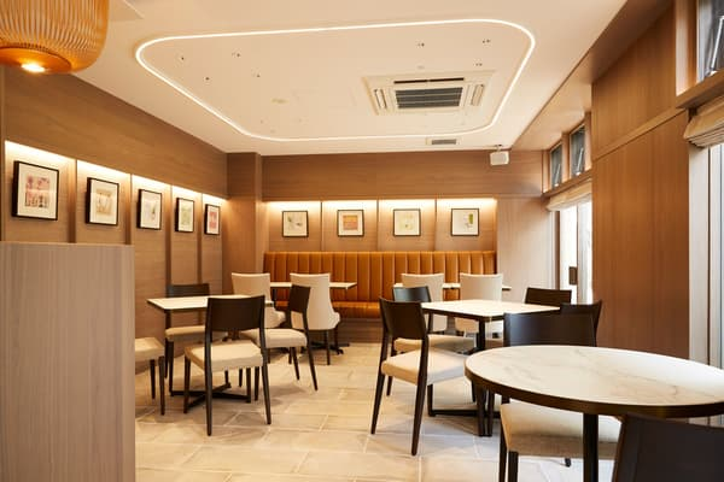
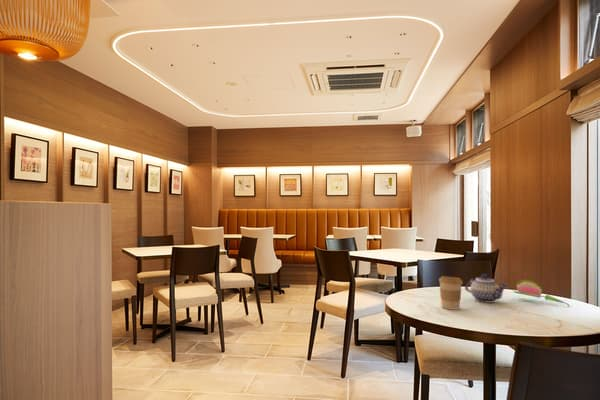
+ teapot [464,273,508,304]
+ coffee cup [438,275,464,311]
+ venus flytrap [511,278,571,308]
